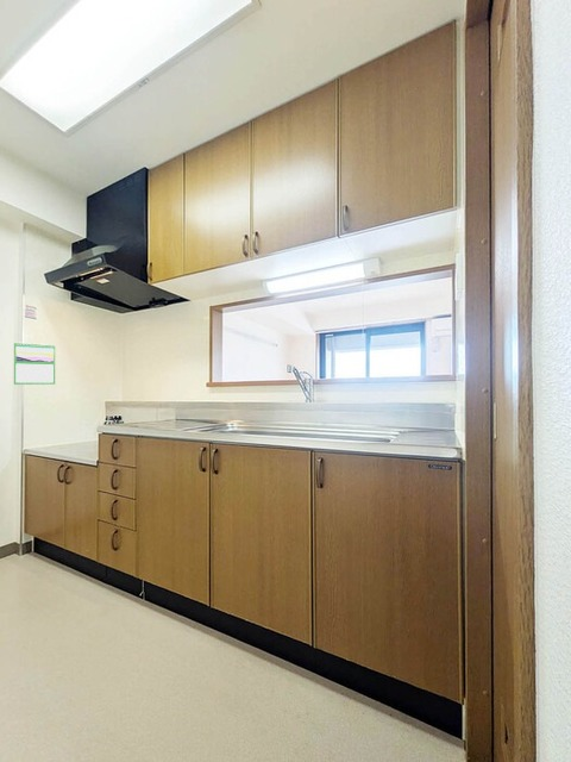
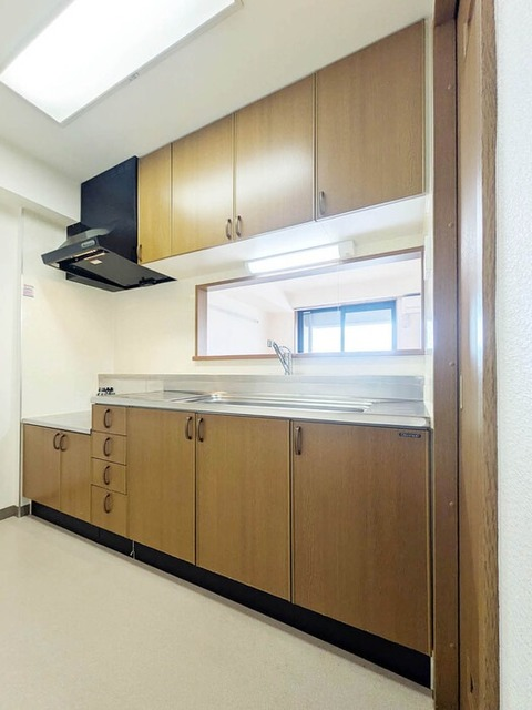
- calendar [13,341,56,386]
